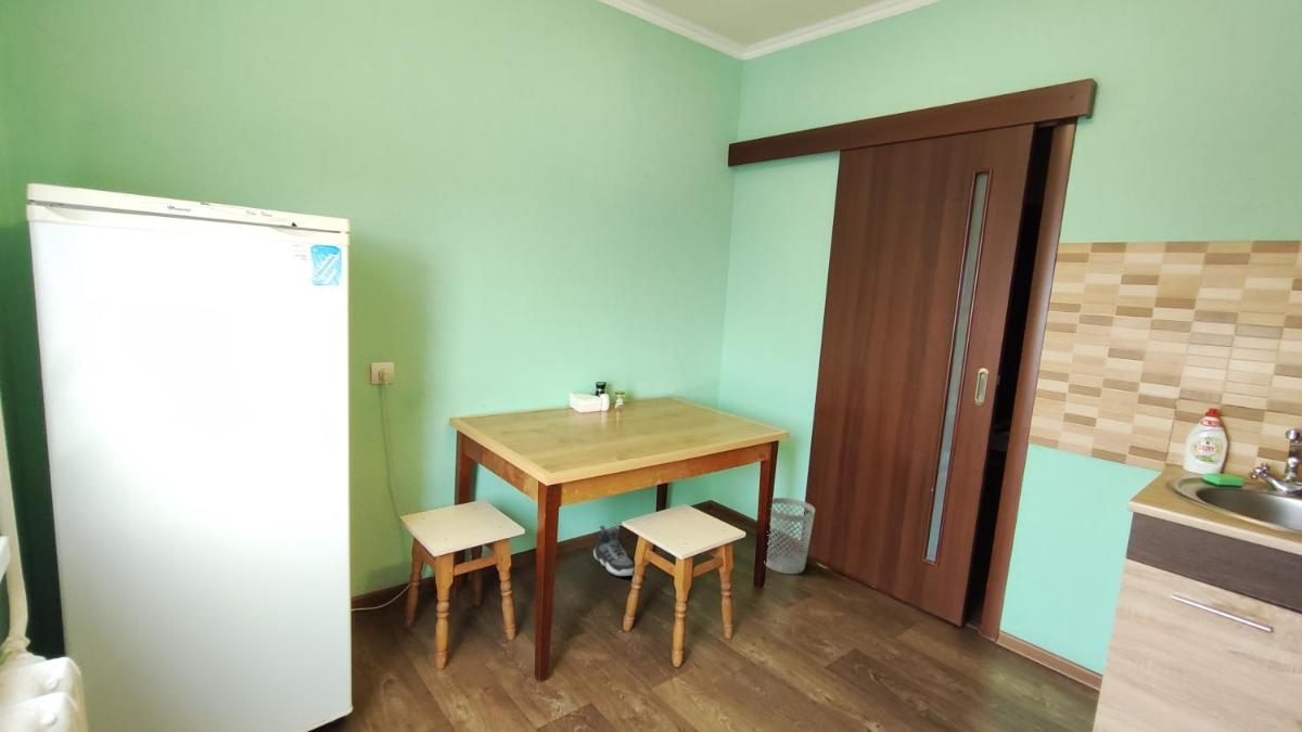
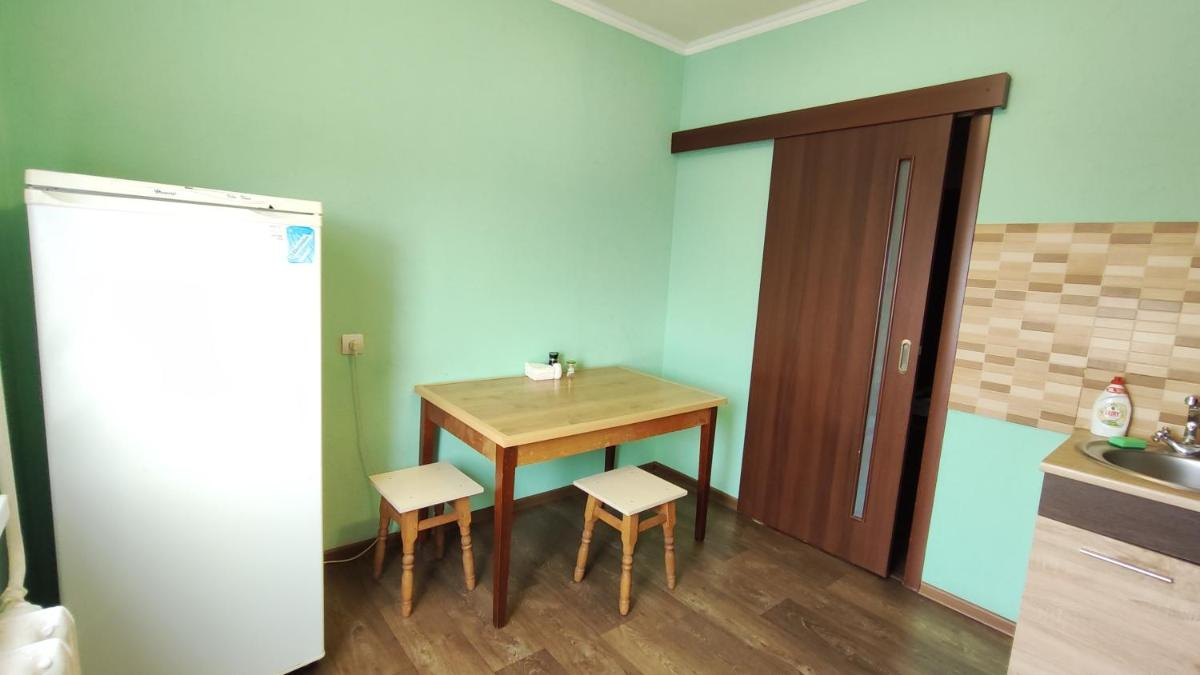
- sneaker [592,524,635,577]
- wastebasket [765,497,816,575]
